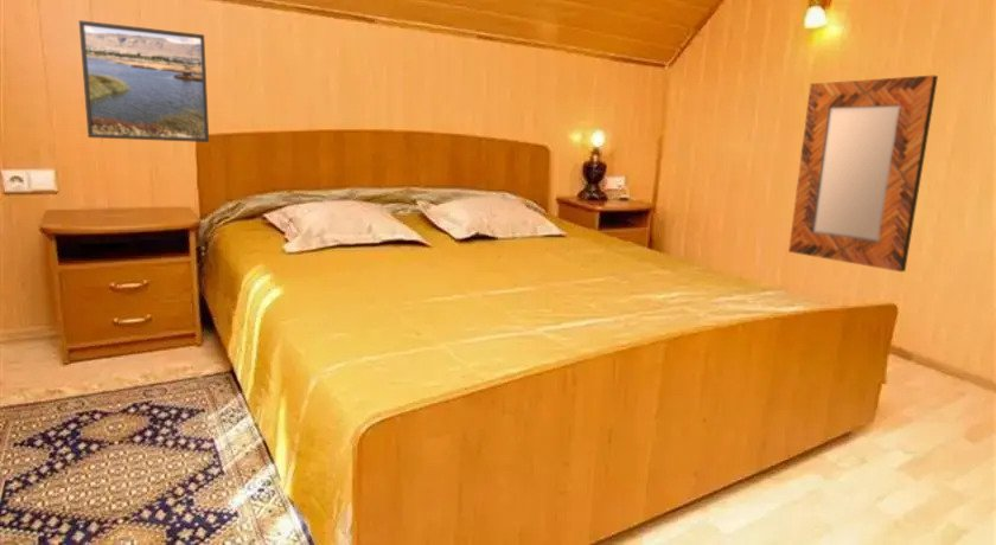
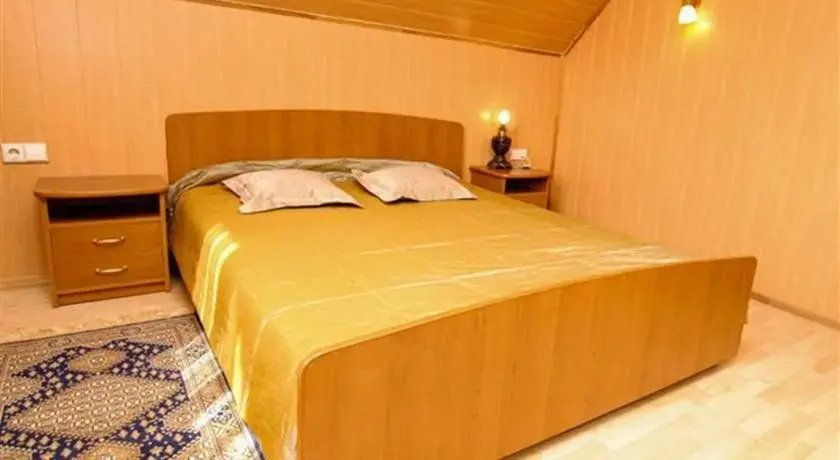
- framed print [78,19,210,143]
- home mirror [787,75,939,272]
